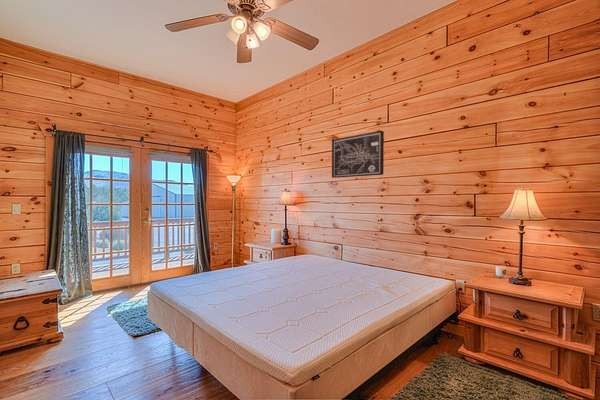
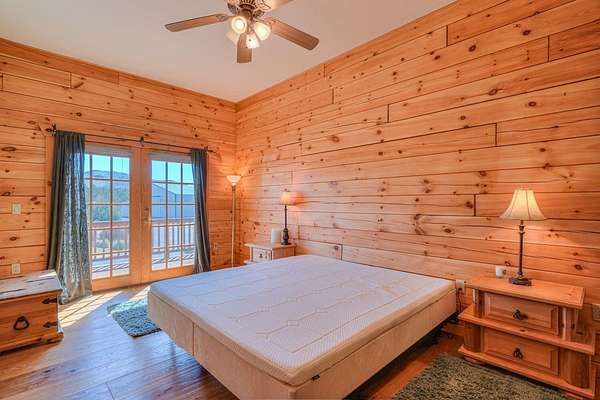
- wall art [331,130,385,179]
